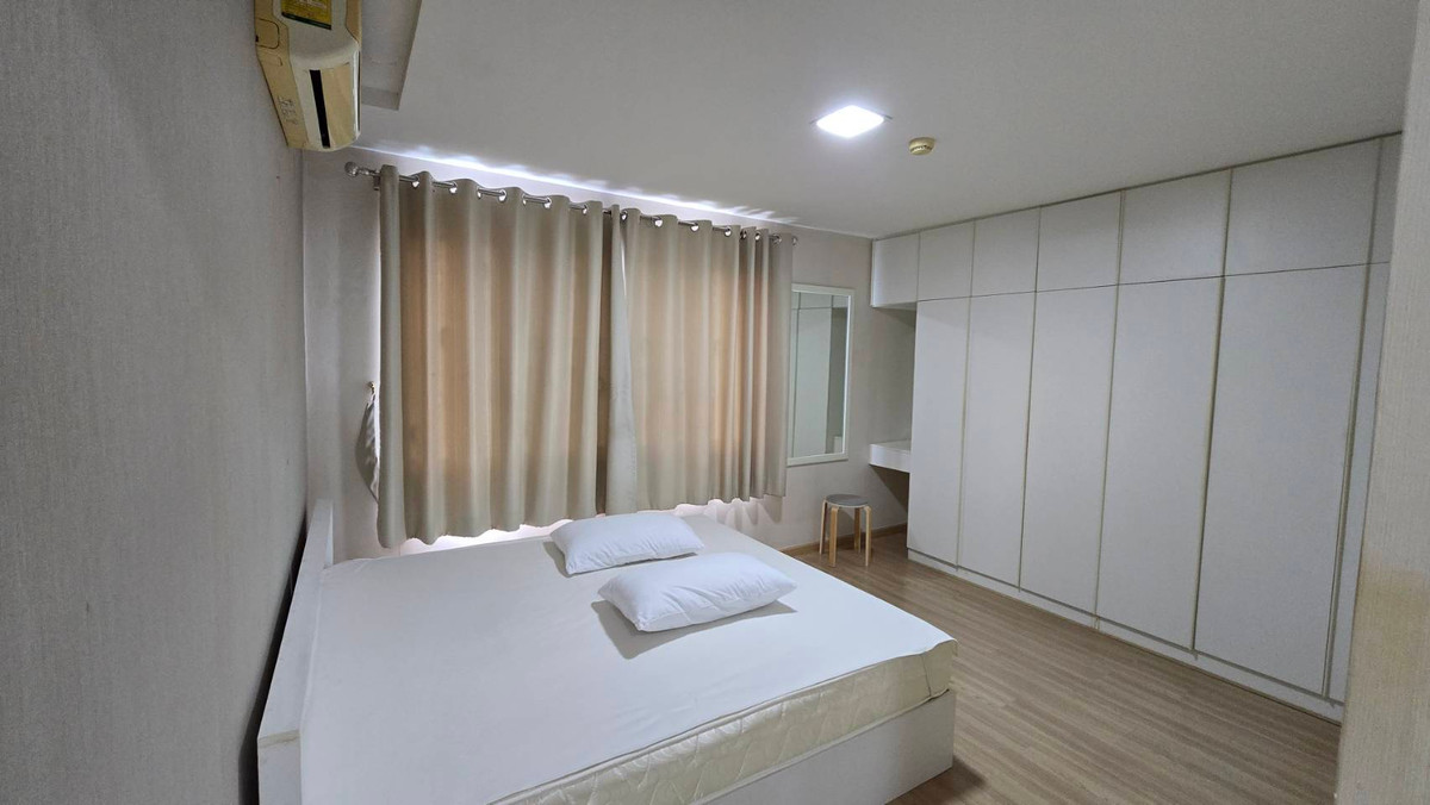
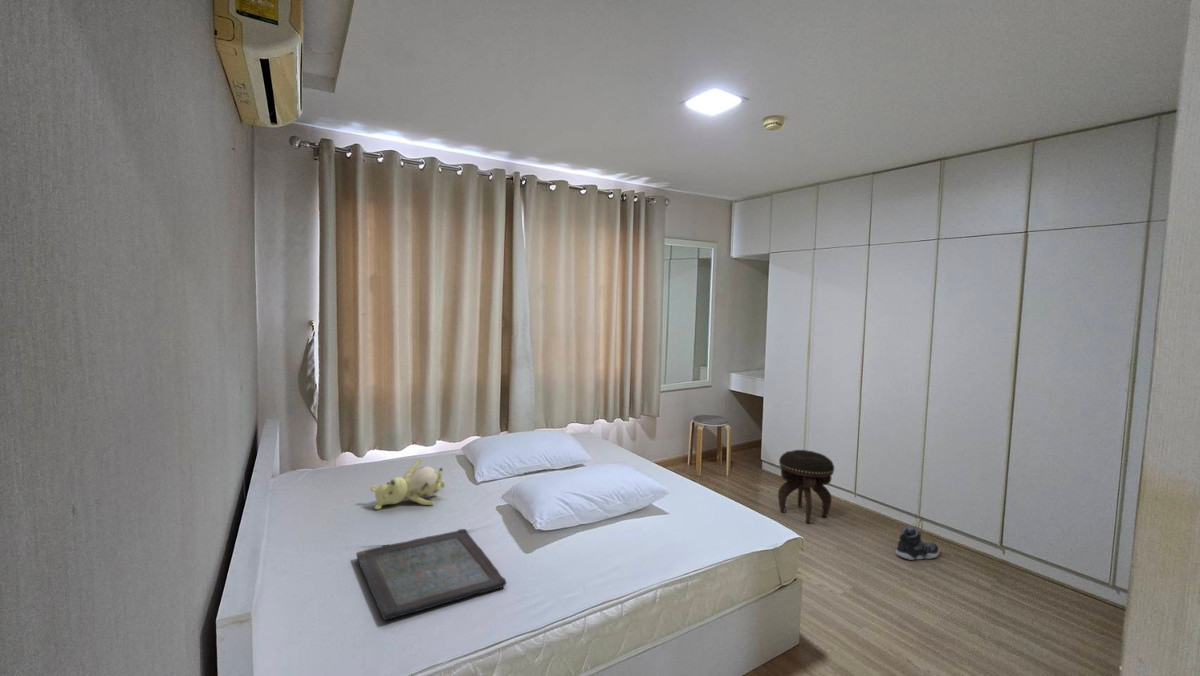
+ teddy bear [369,457,446,510]
+ footstool [777,449,835,524]
+ sneaker [895,525,941,561]
+ serving tray [355,528,507,621]
